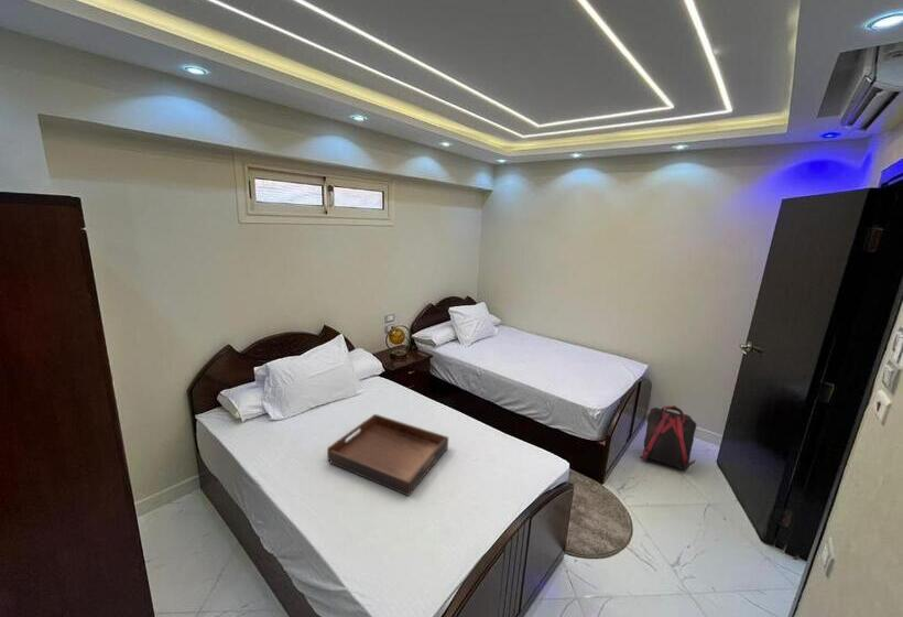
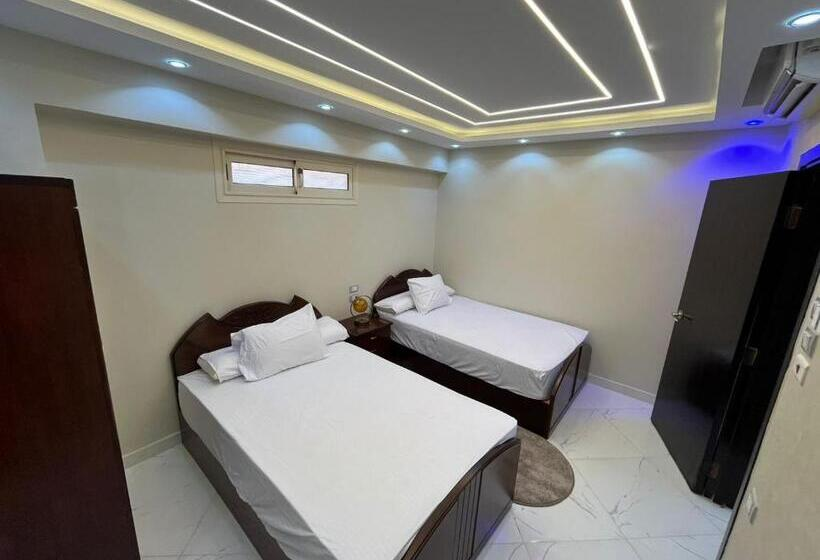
- backpack [638,404,697,472]
- serving tray [326,413,449,497]
